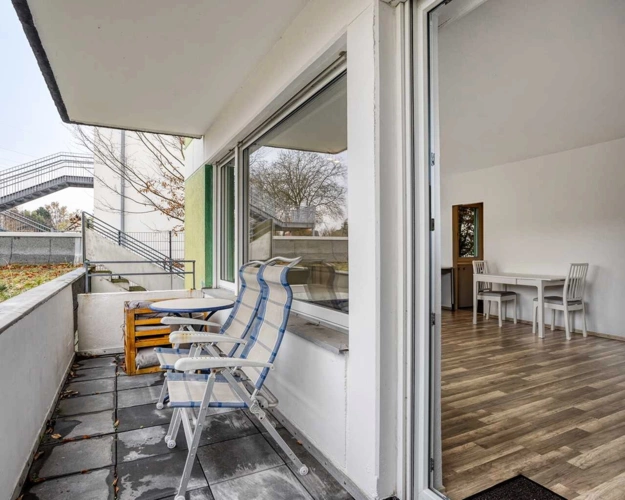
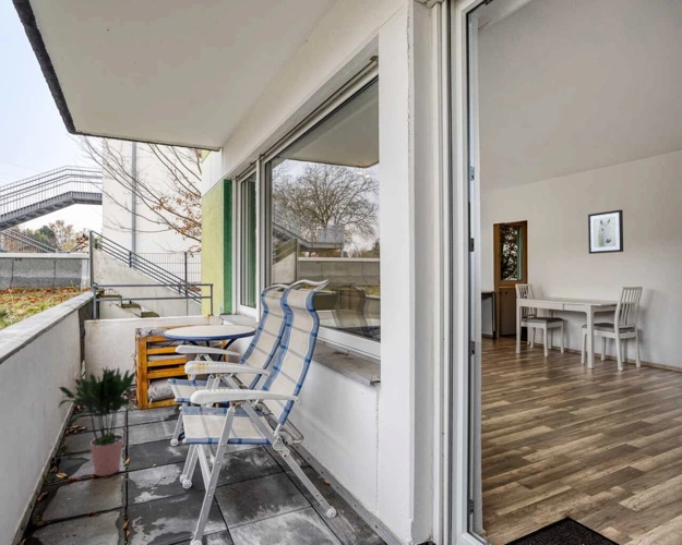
+ wall art [587,208,624,255]
+ potted plant [58,365,139,477]
